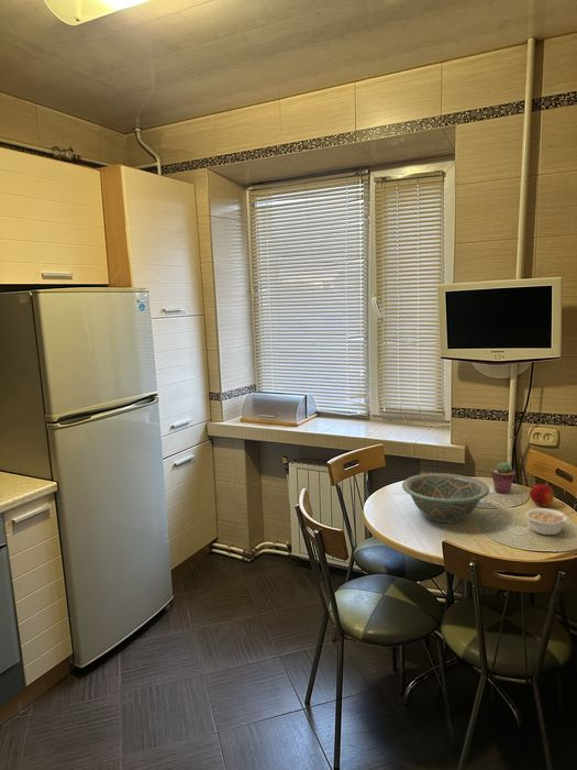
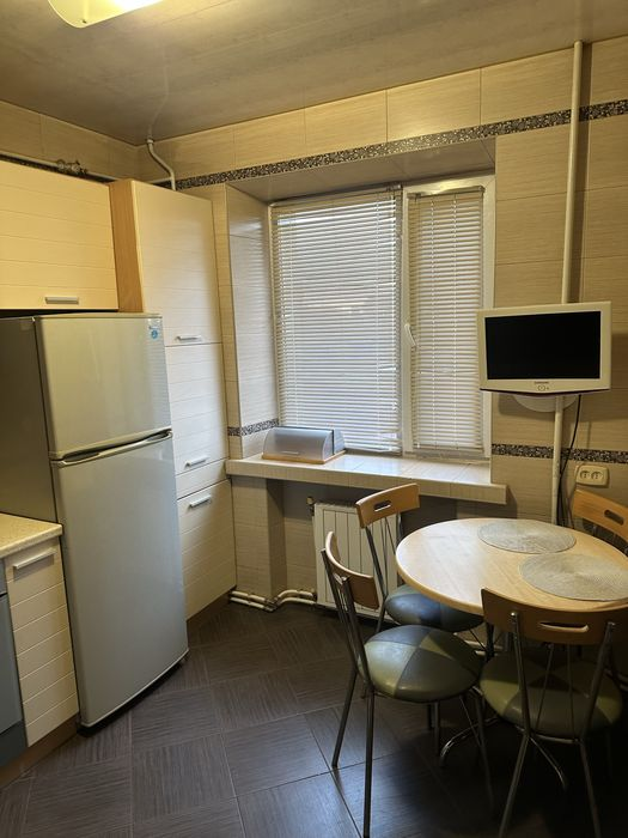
- legume [524,507,576,536]
- potted succulent [490,461,517,494]
- apple [529,483,555,507]
- decorative bowl [401,472,490,524]
